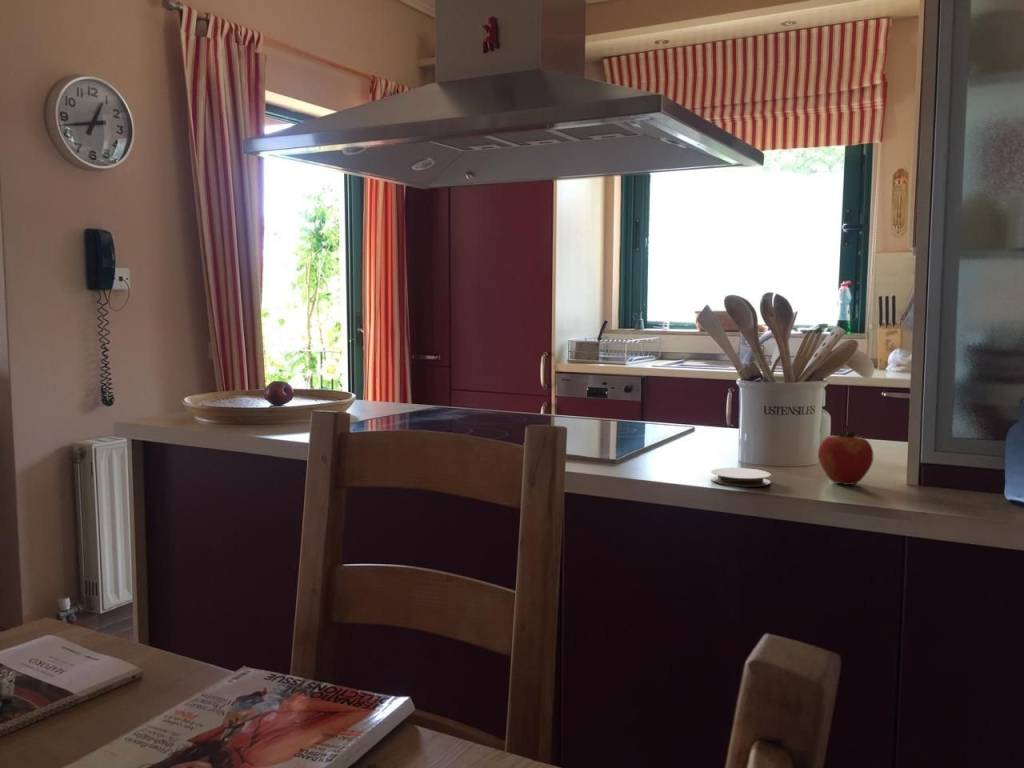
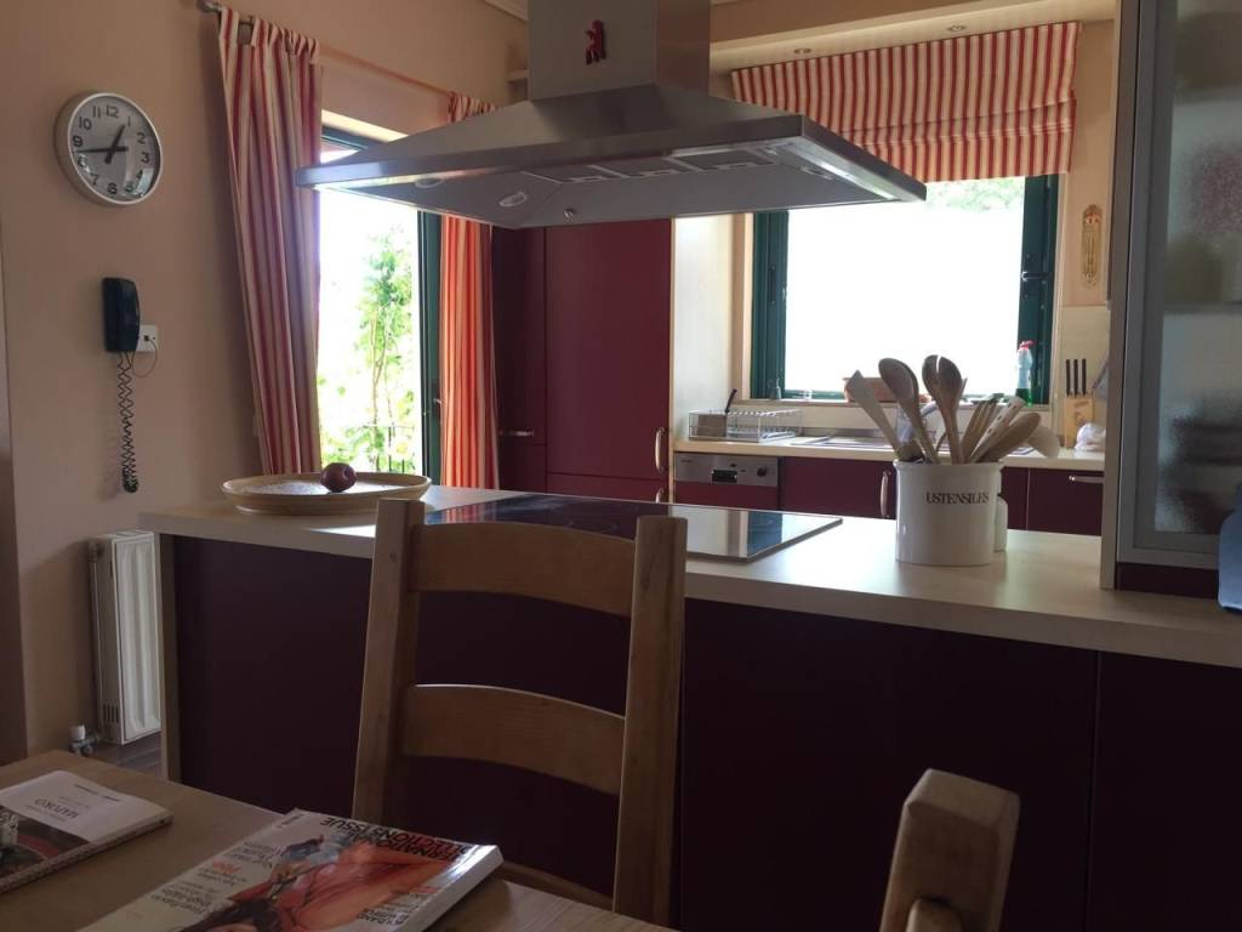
- apple [817,424,874,486]
- coaster [710,467,772,487]
